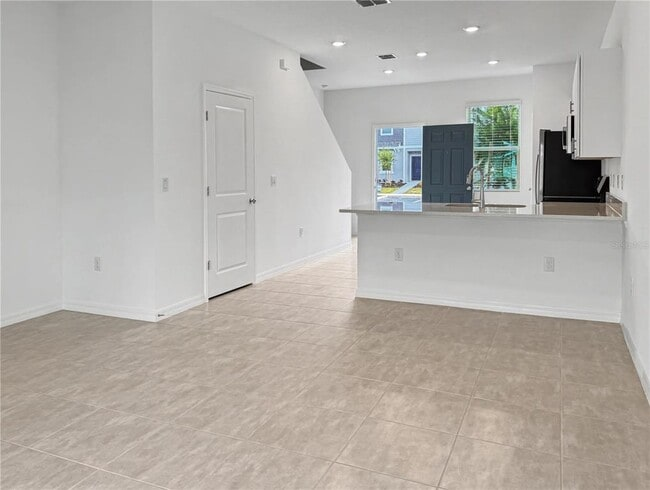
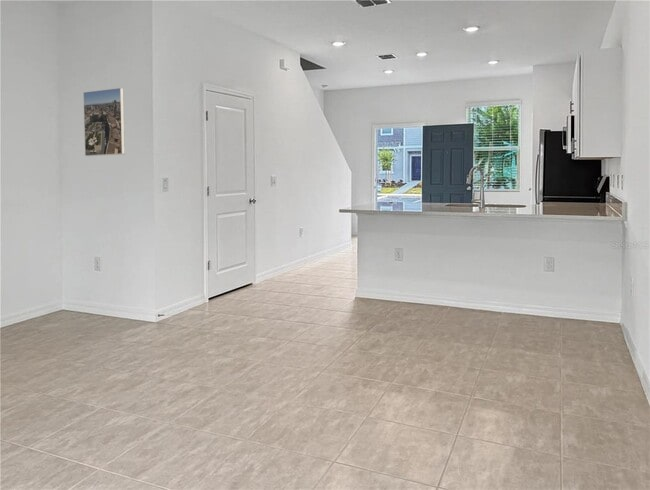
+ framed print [82,87,126,157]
